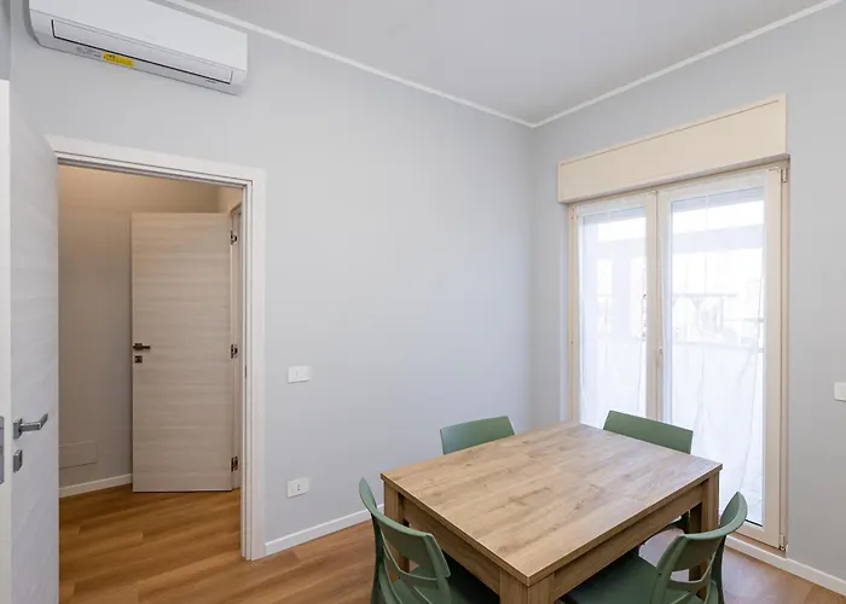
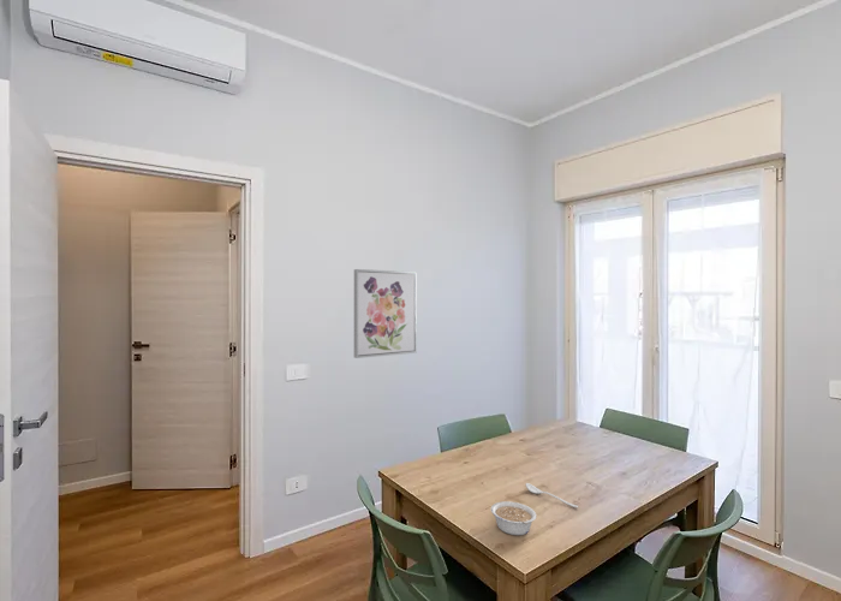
+ spoon [525,482,579,508]
+ wall art [353,268,418,359]
+ legume [489,500,537,536]
